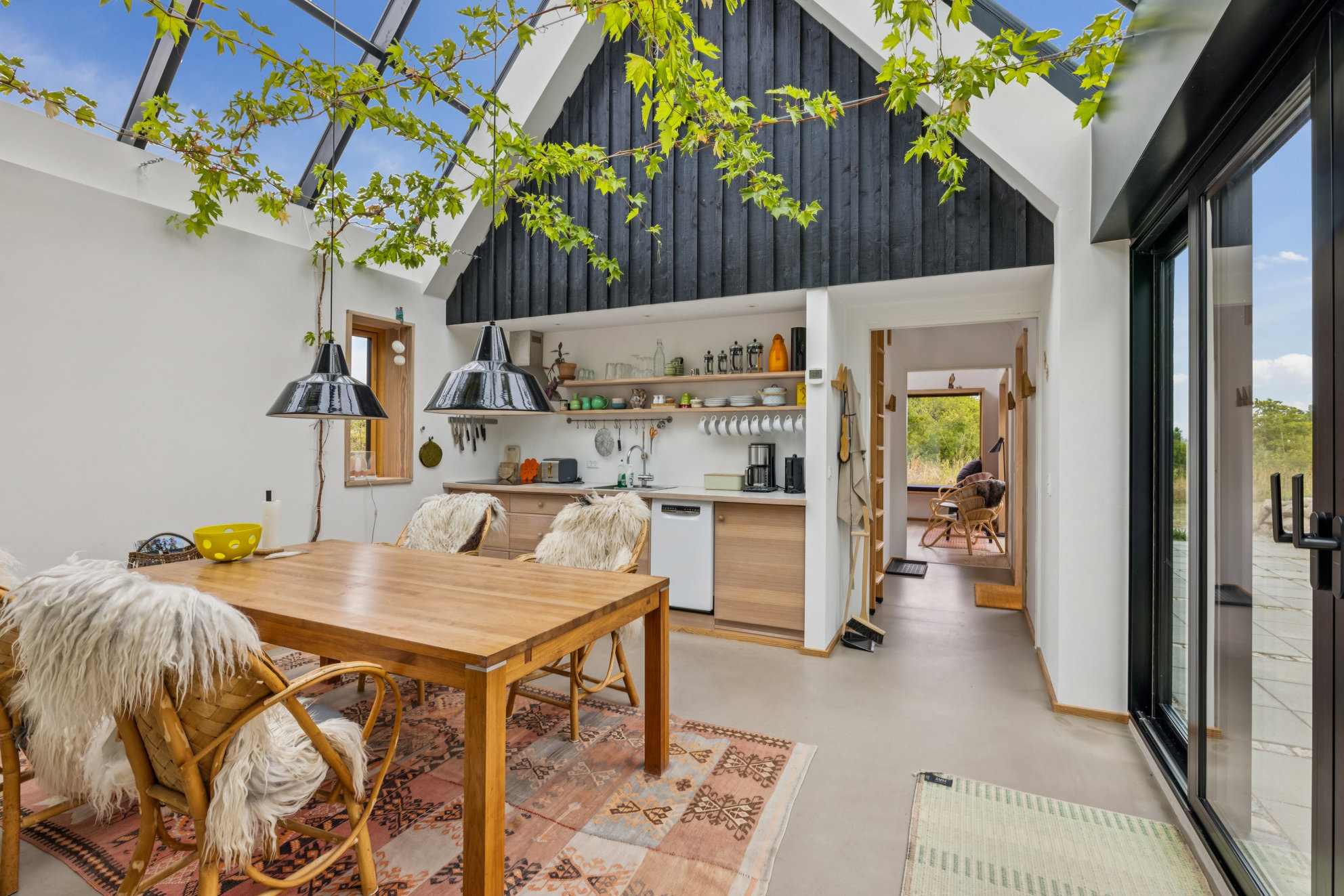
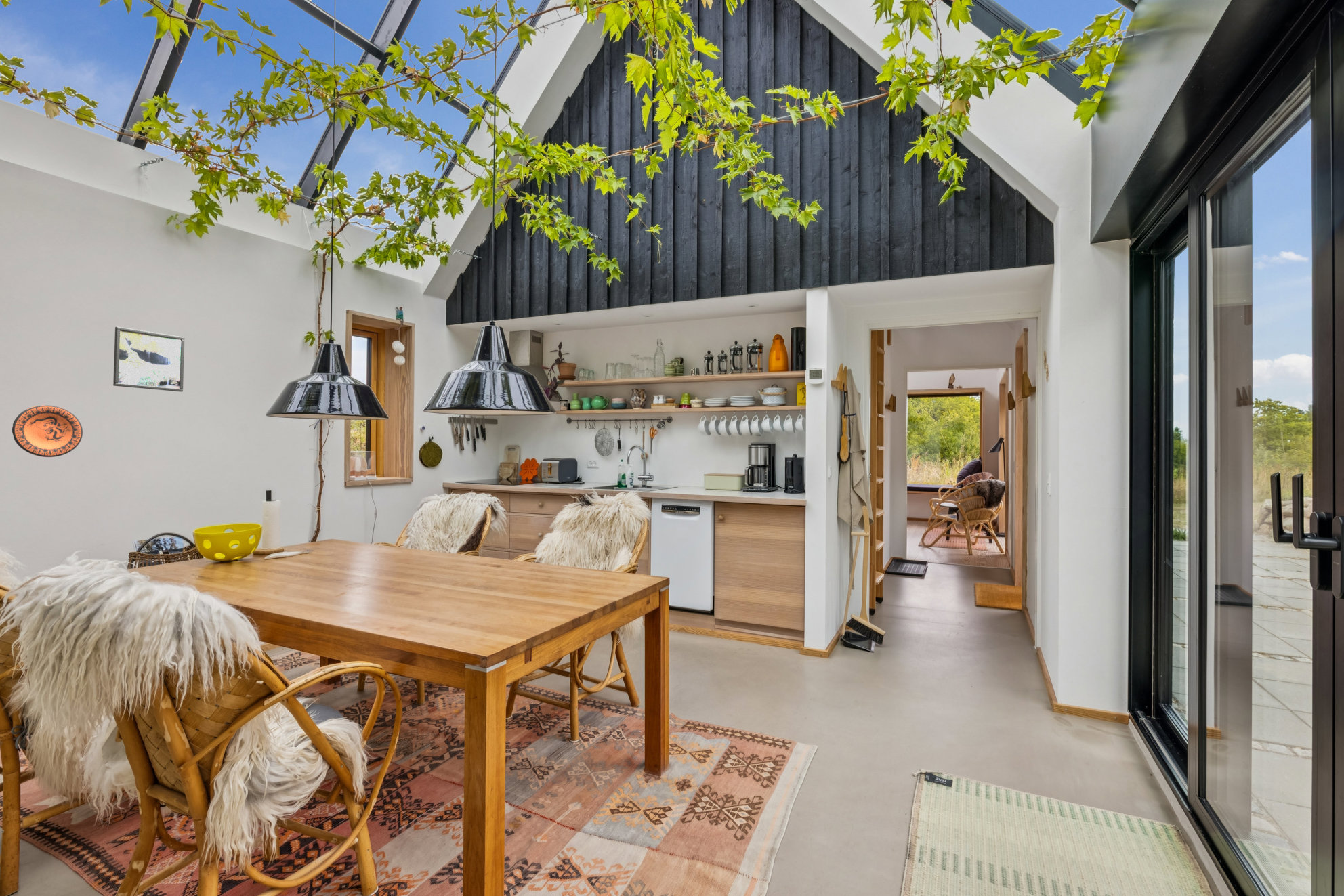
+ decorative plate [12,404,83,458]
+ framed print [112,326,185,393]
